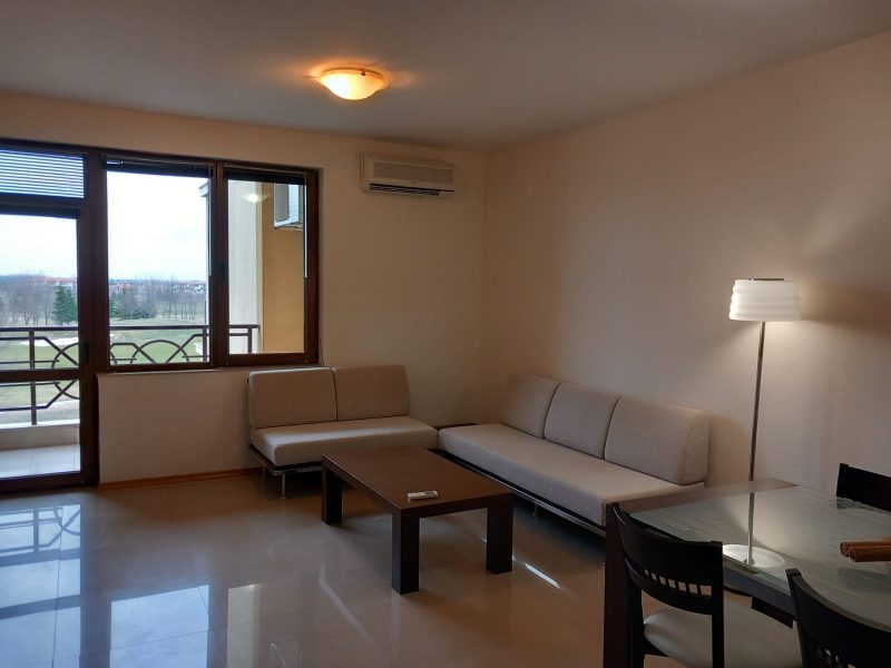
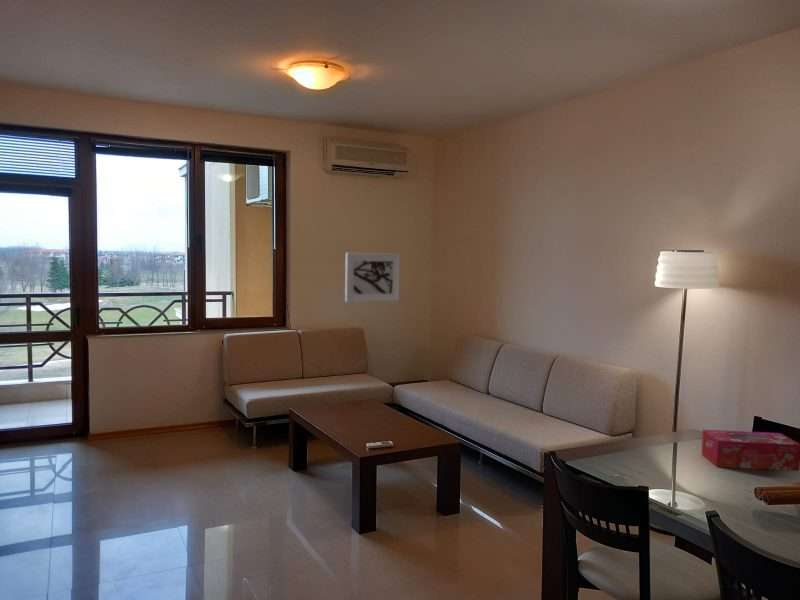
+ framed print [344,252,401,303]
+ tissue box [701,429,800,472]
